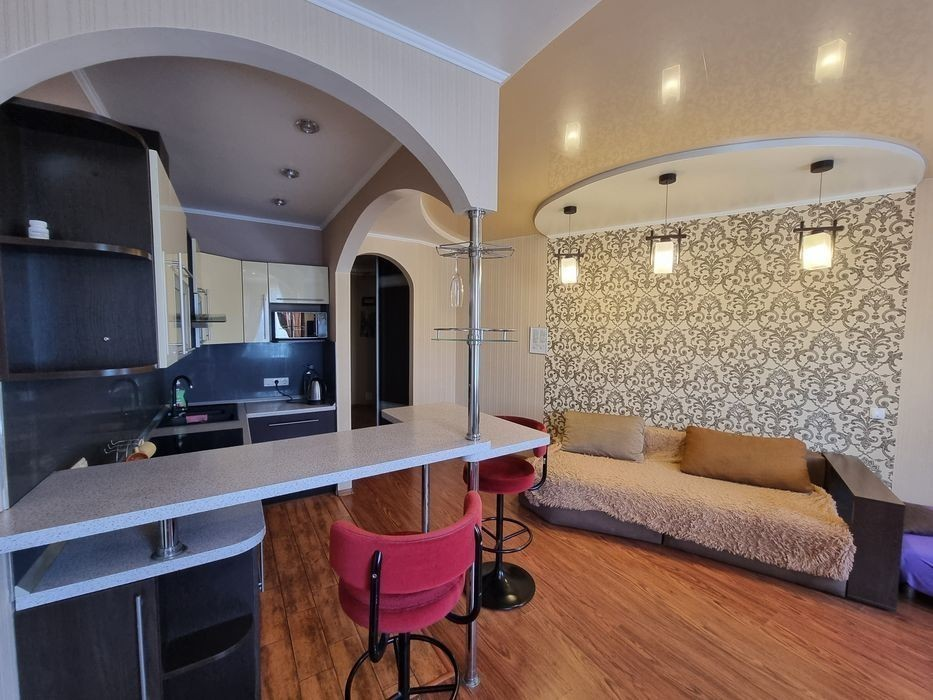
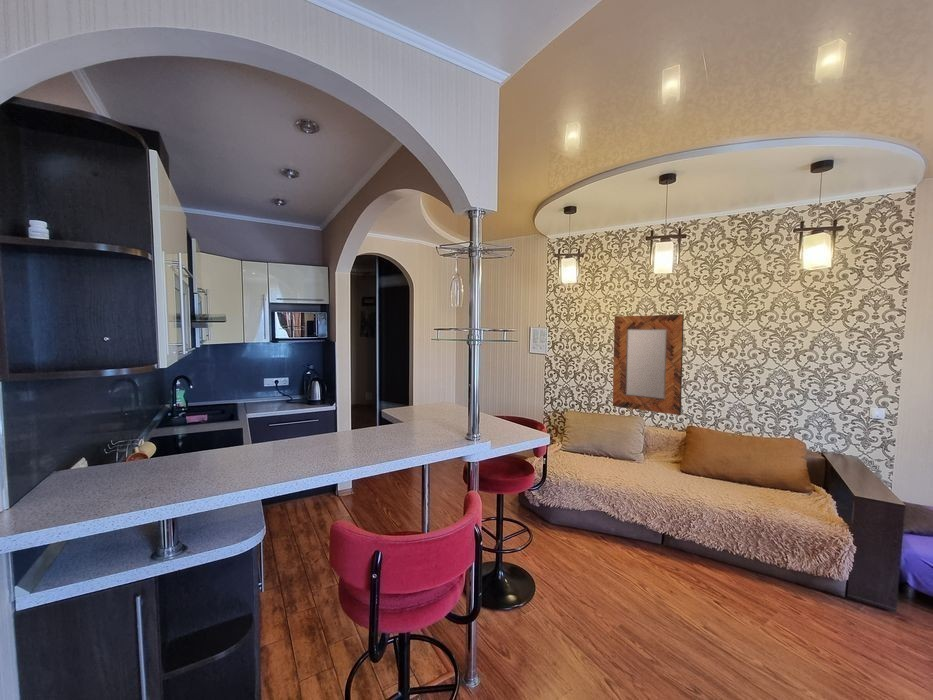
+ home mirror [612,314,685,416]
